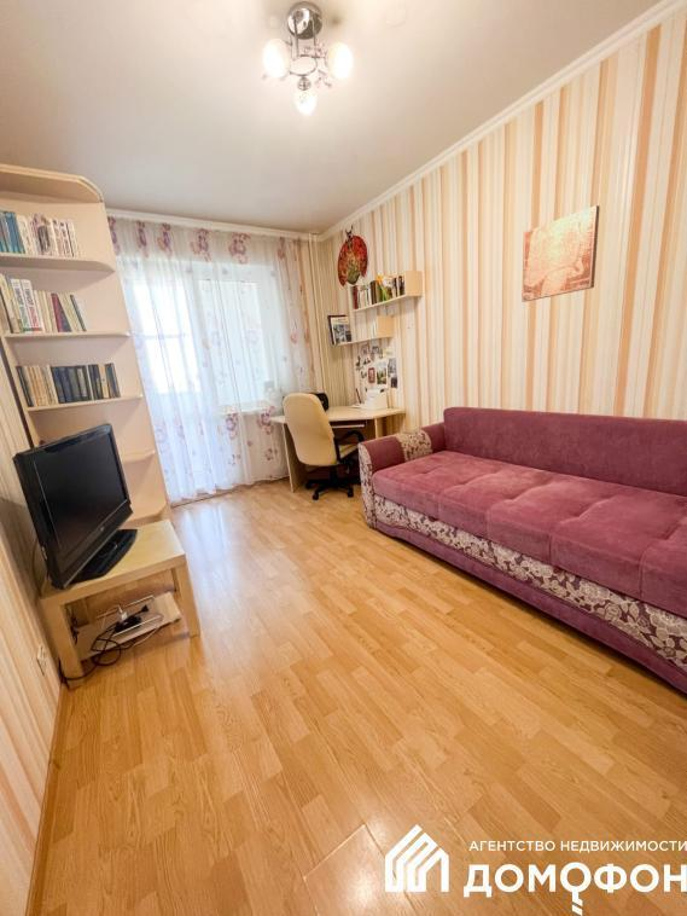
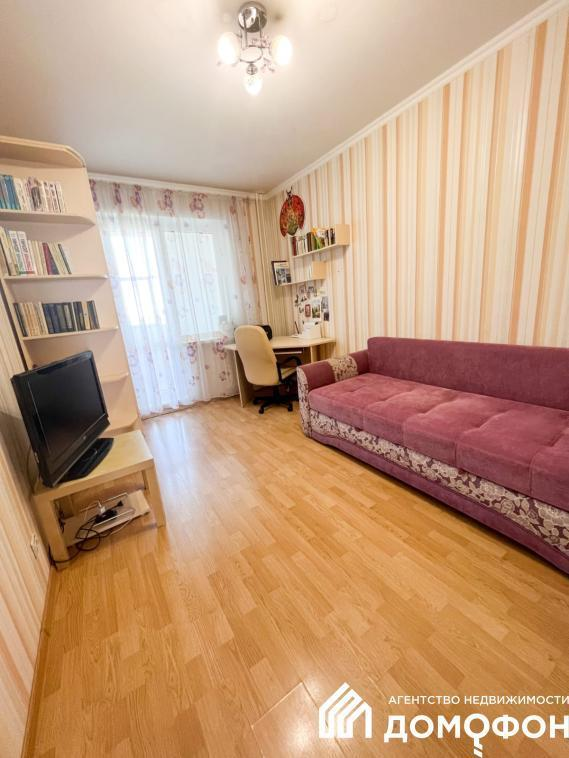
- wall art [520,204,601,303]
